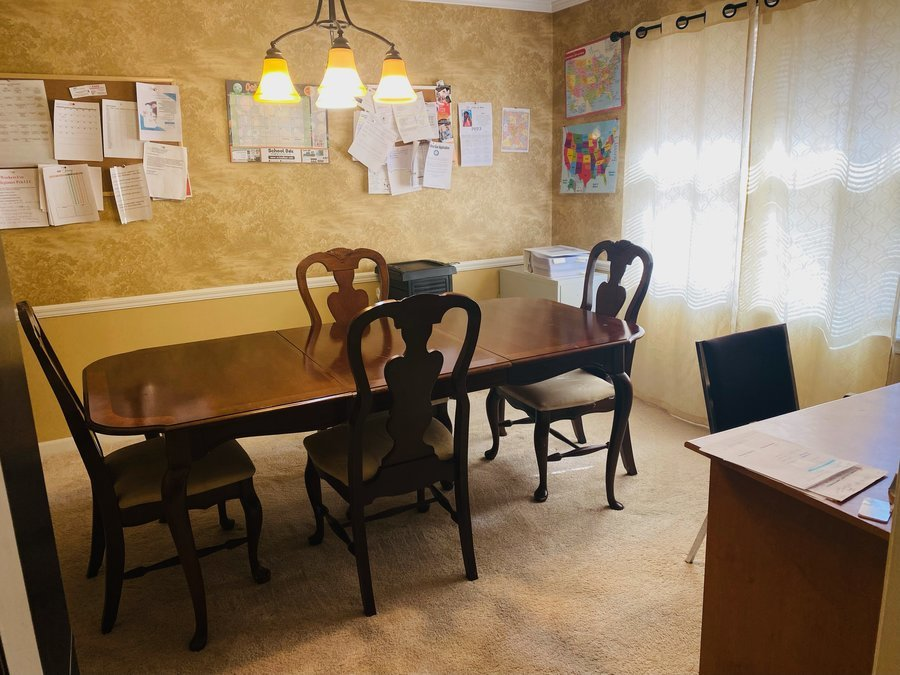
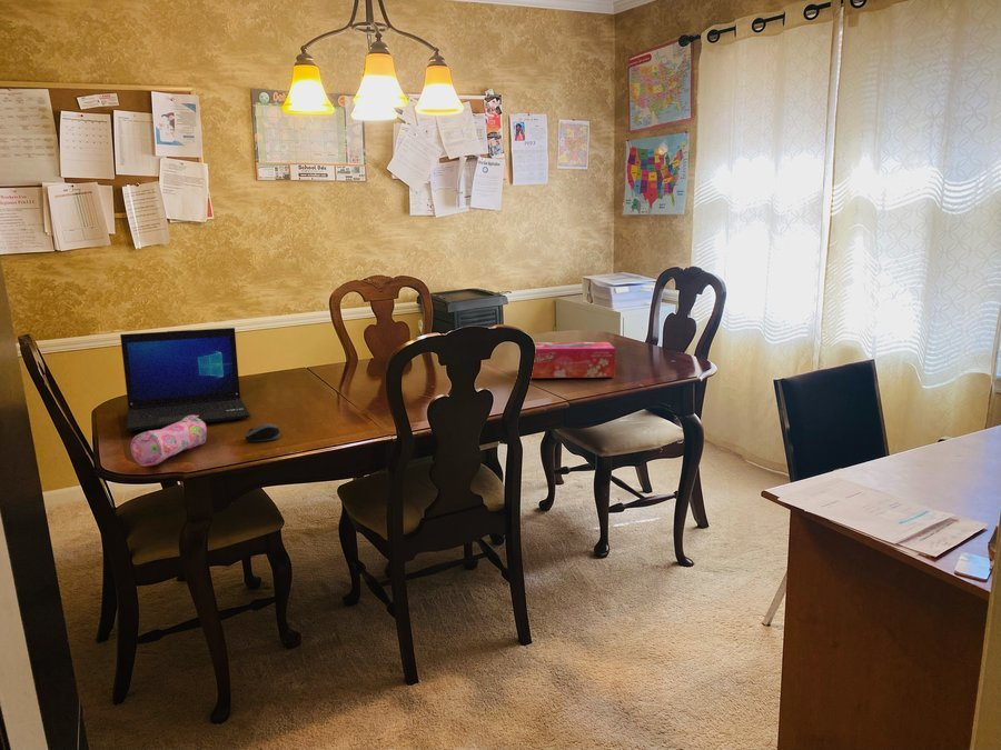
+ pencil case [130,416,208,467]
+ tissue box [531,341,616,379]
+ computer mouse [244,422,281,442]
+ laptop [119,327,251,432]
